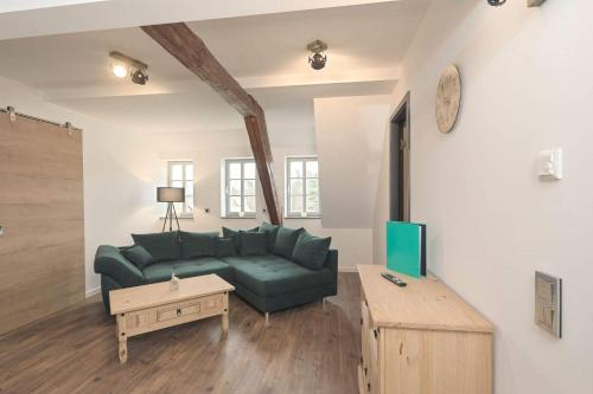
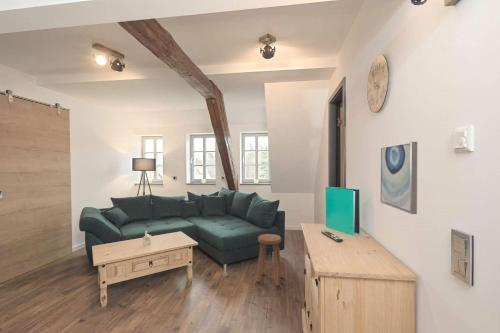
+ stool [255,233,283,287]
+ wall art [380,141,418,215]
